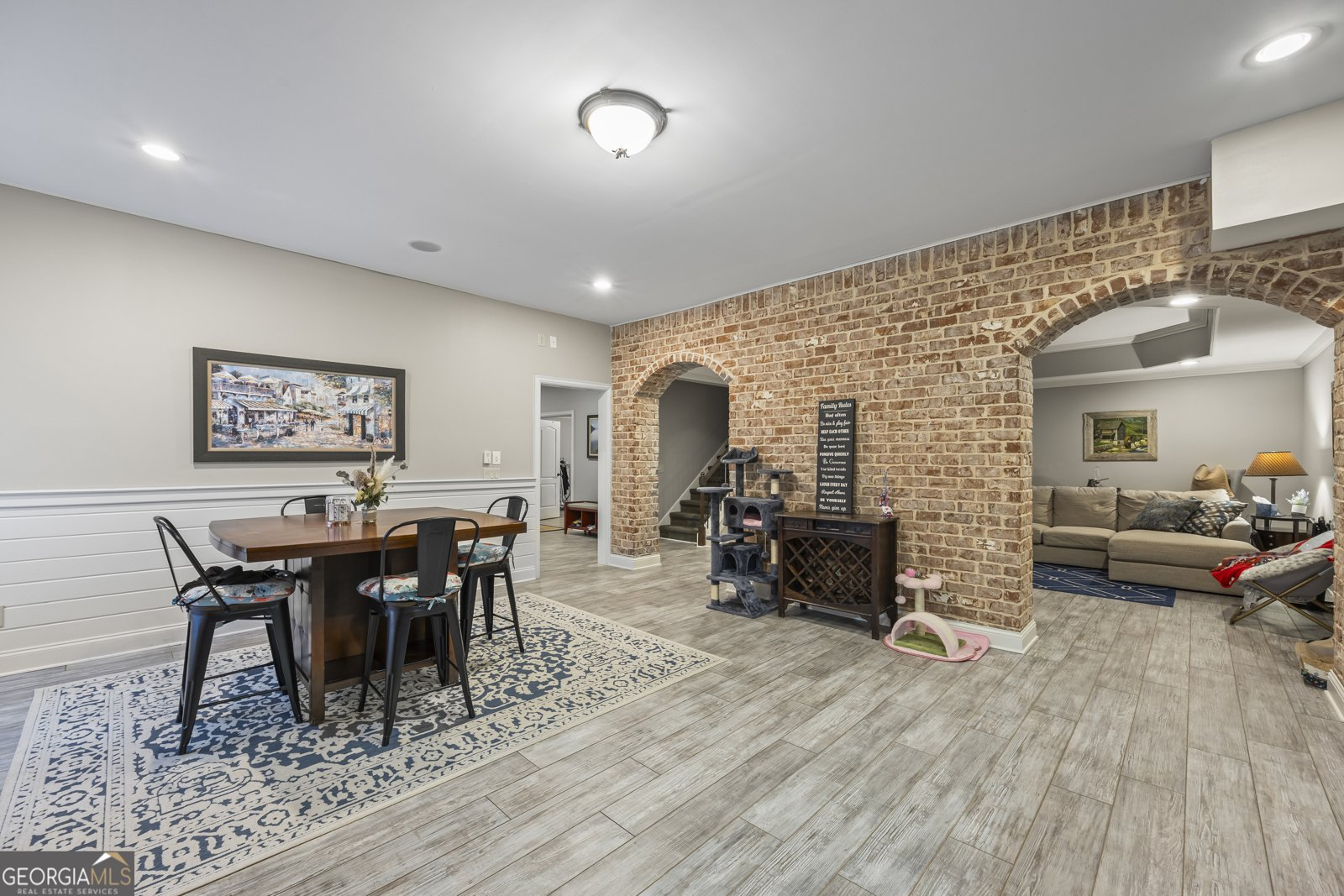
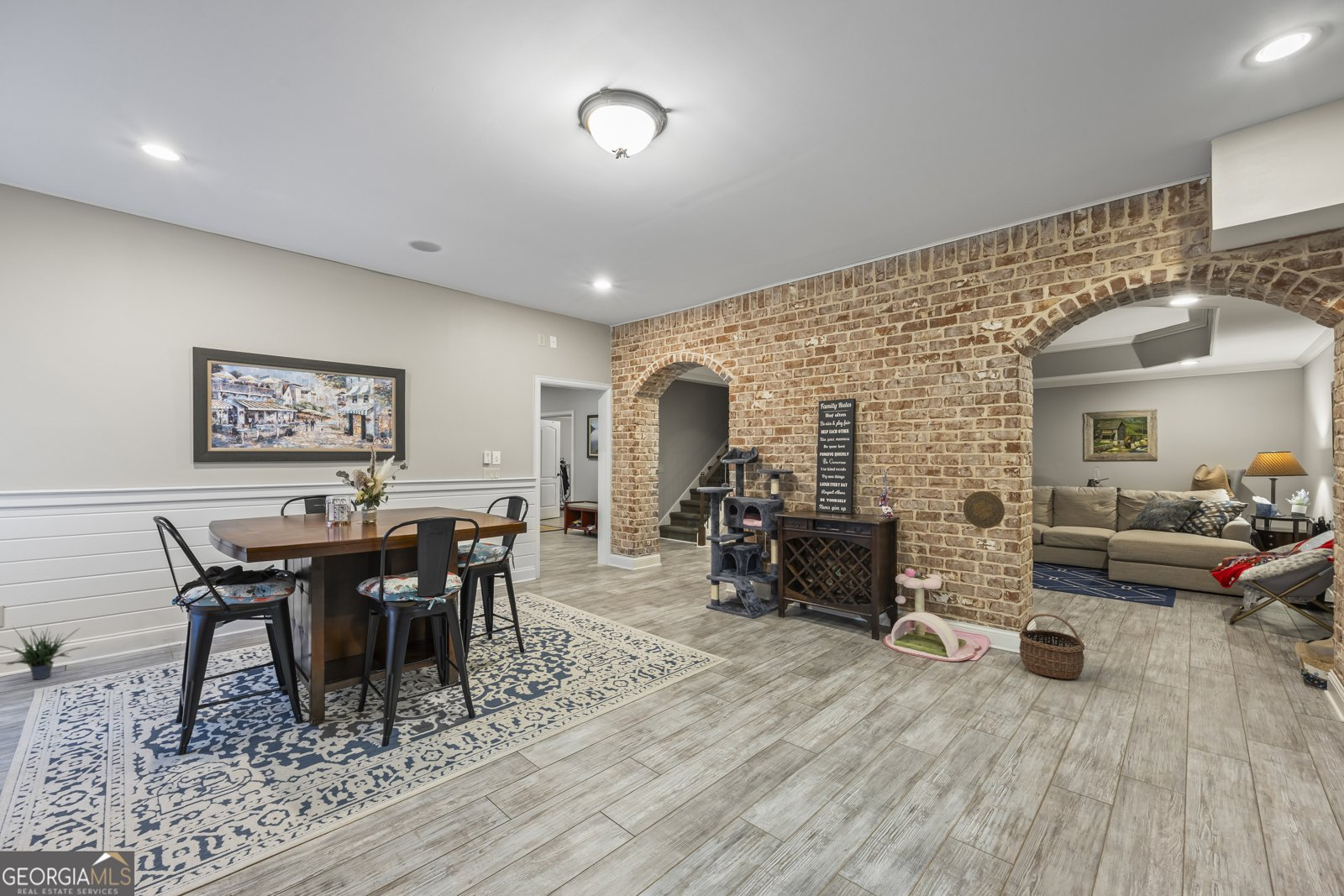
+ wicker basket [1018,613,1085,680]
+ decorative plate [963,490,1005,529]
+ potted plant [0,624,87,680]
